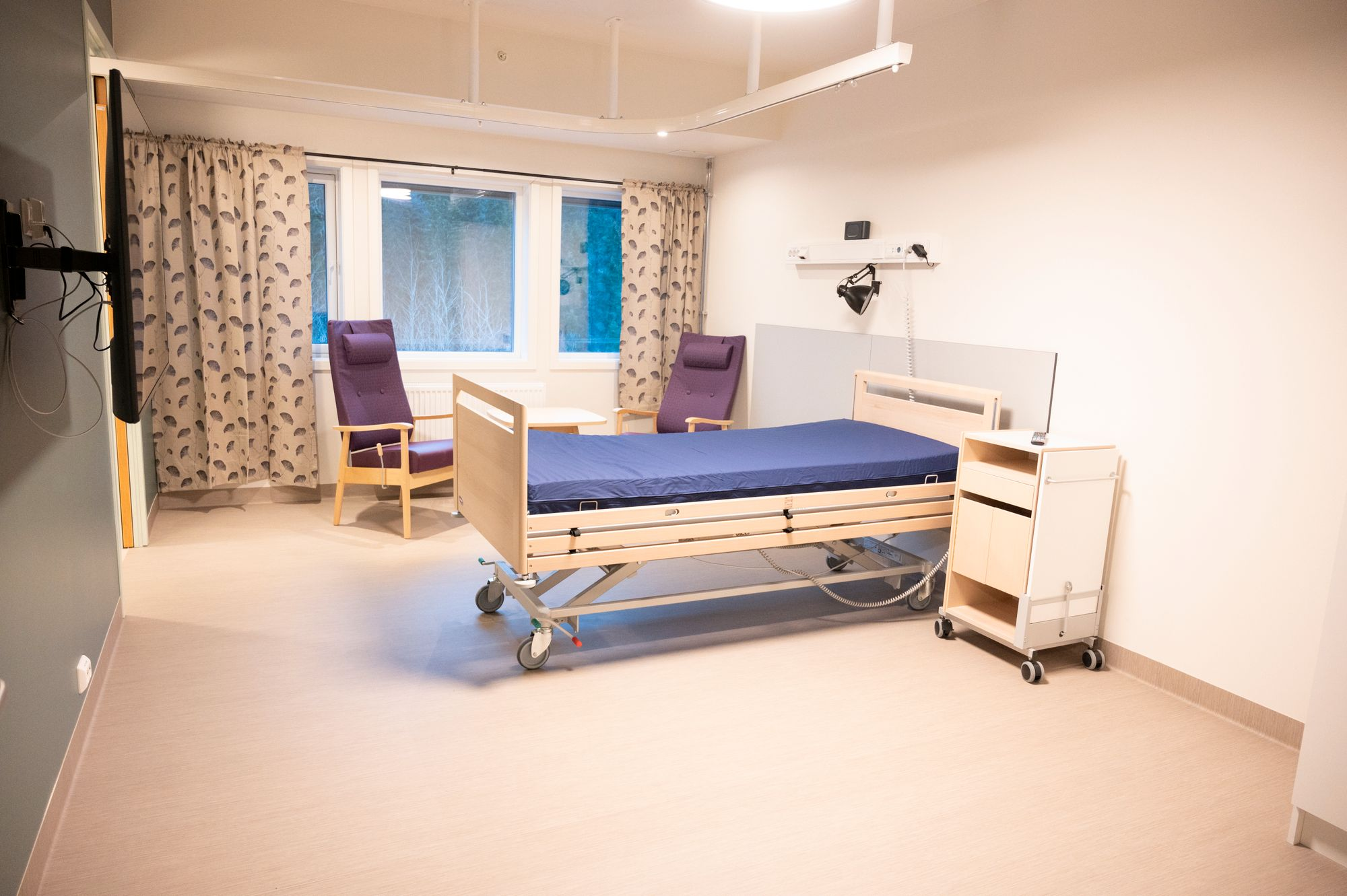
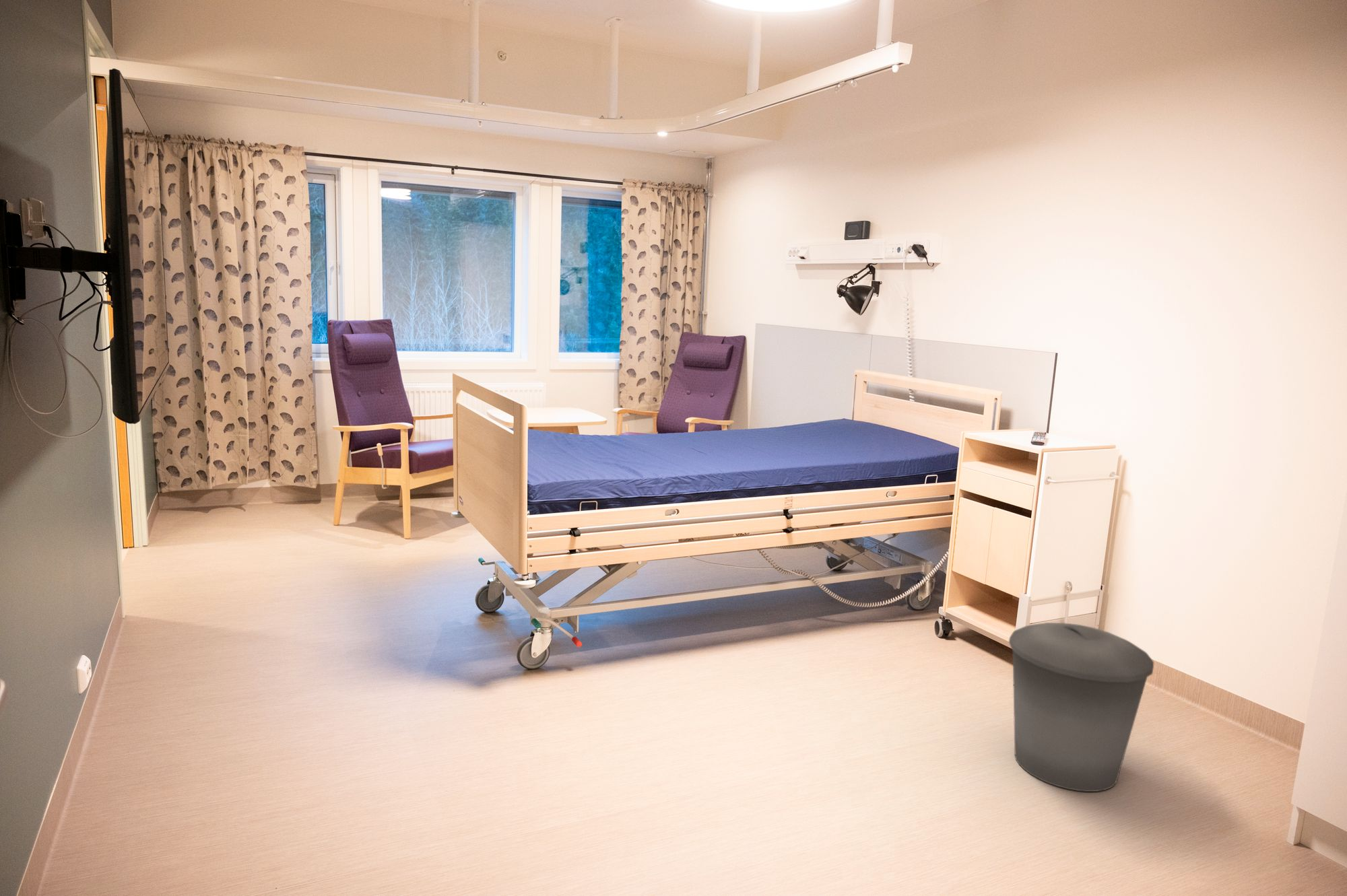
+ trash can [1008,622,1154,792]
